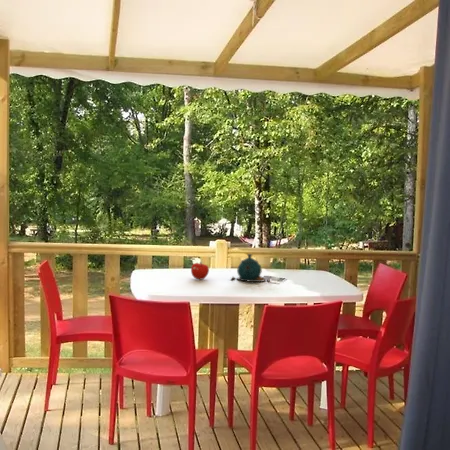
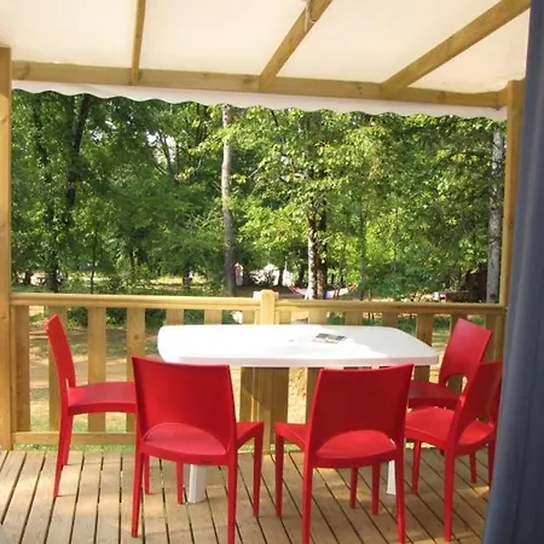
- fruit [190,261,210,280]
- teapot [229,253,271,284]
